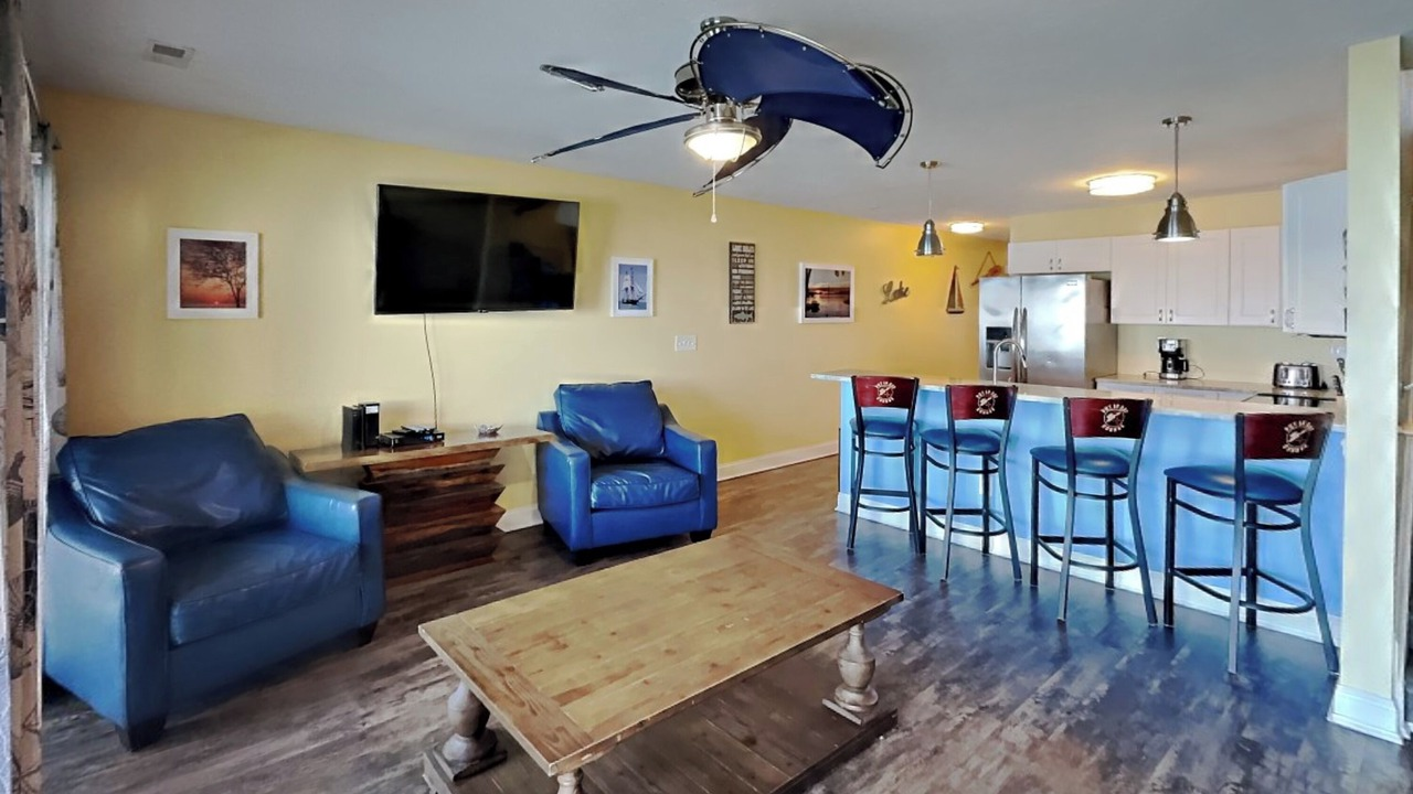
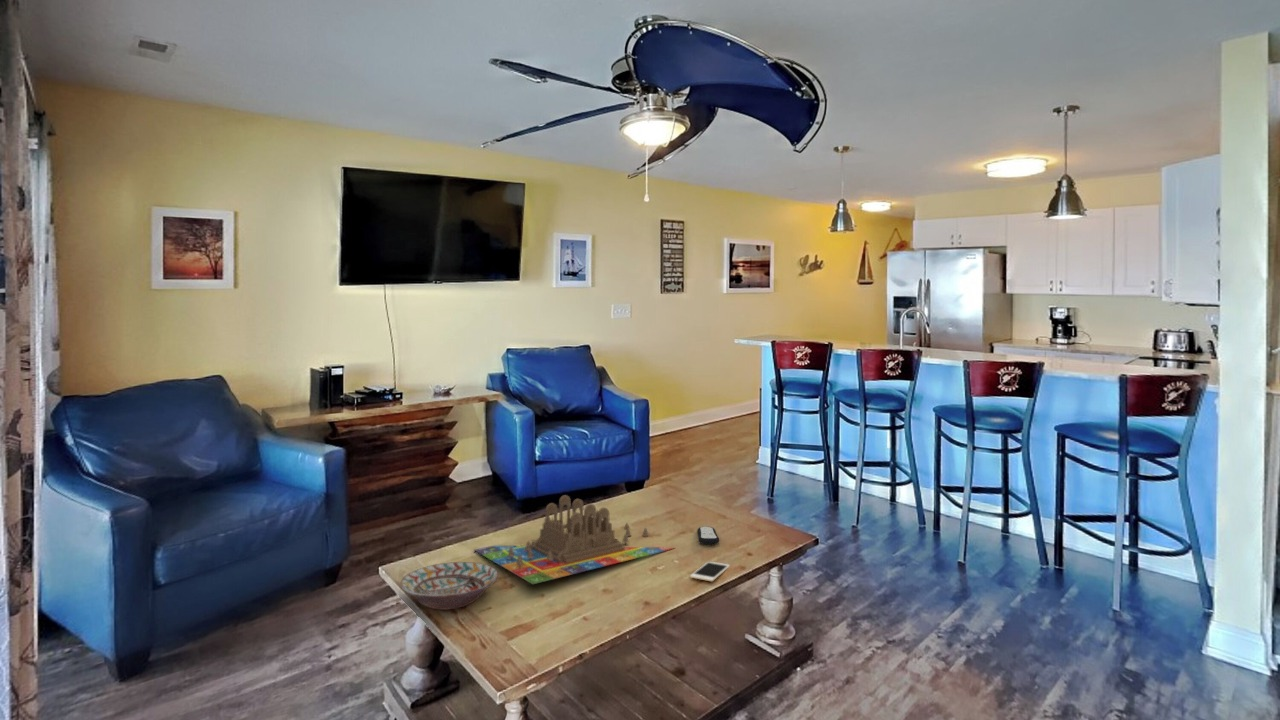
+ cell phone [689,561,731,582]
+ decorative bowl [400,561,499,611]
+ board game [474,494,675,585]
+ remote control [696,526,720,545]
